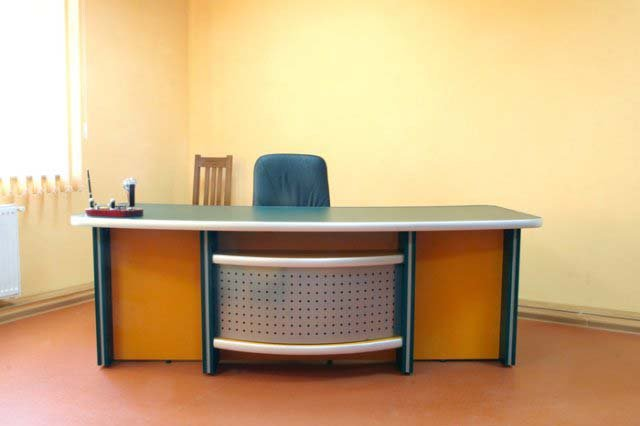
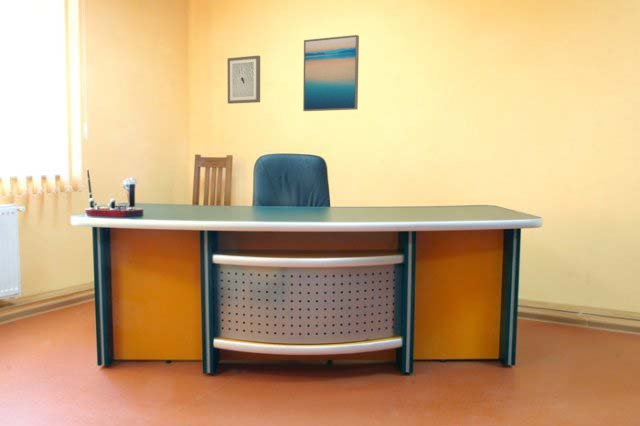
+ wall art [302,34,360,112]
+ wall art [227,55,261,105]
